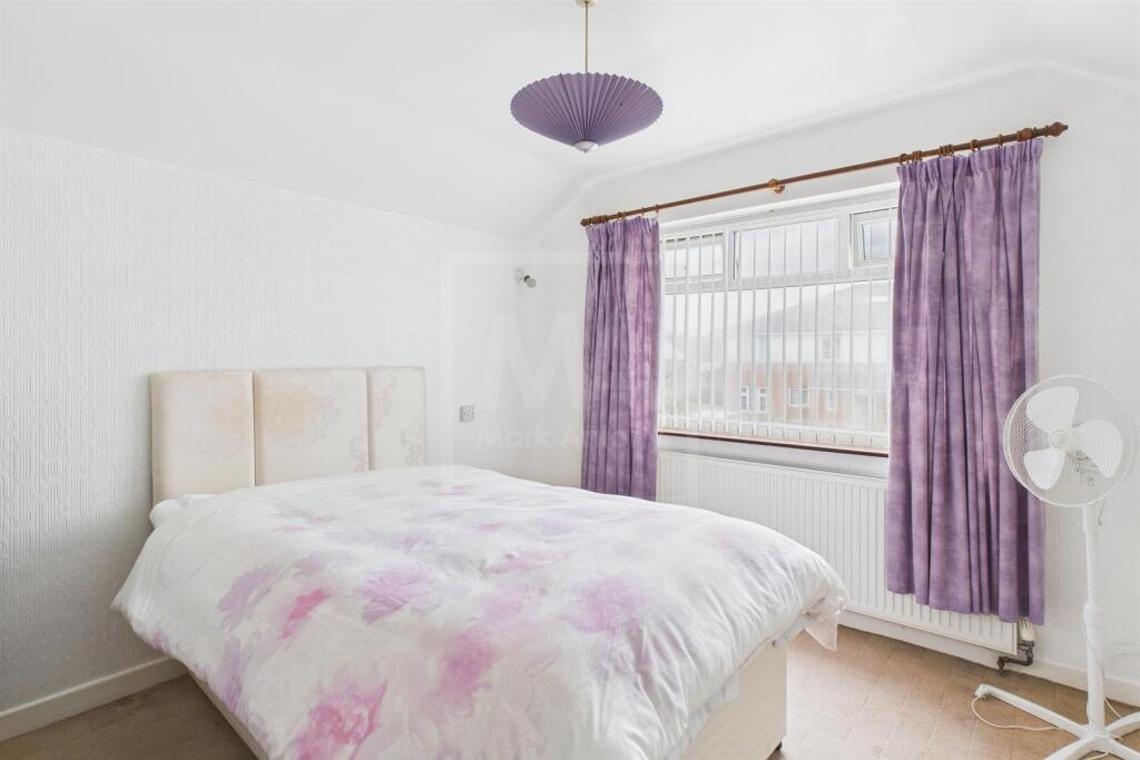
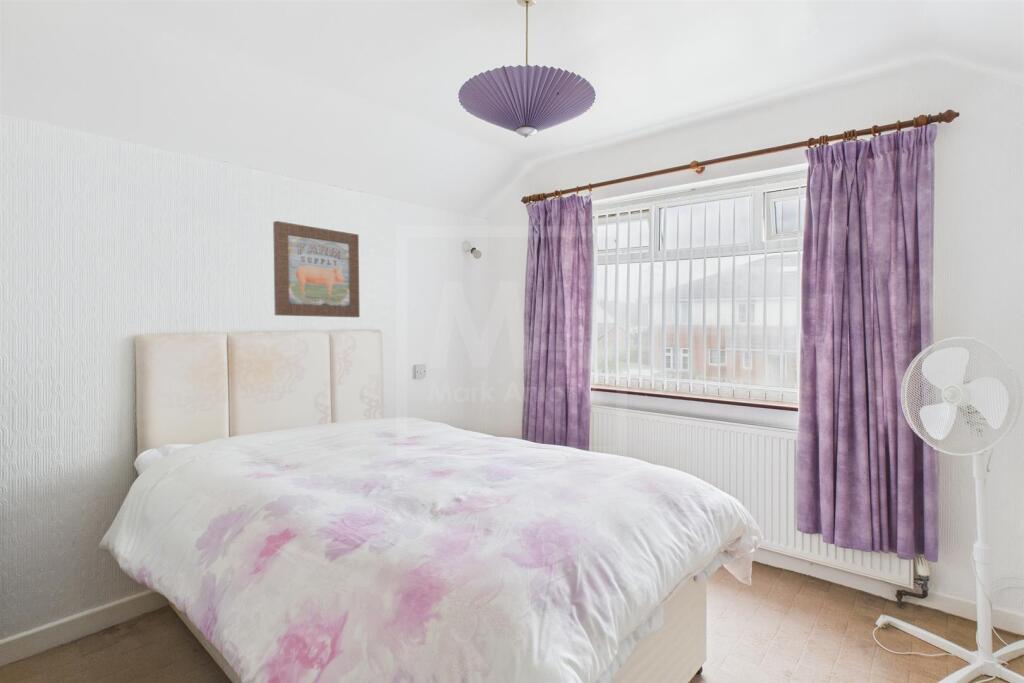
+ wall art [272,220,361,318]
